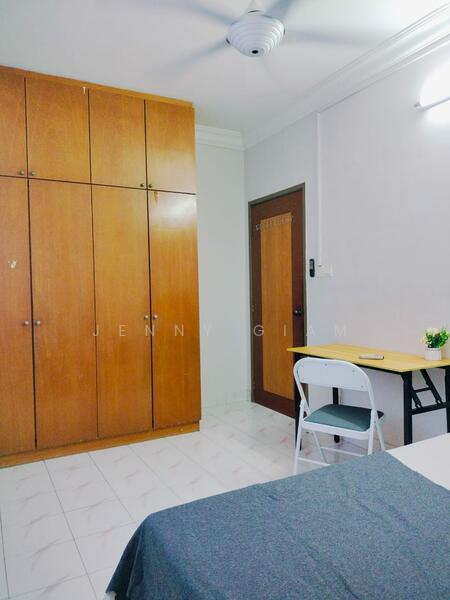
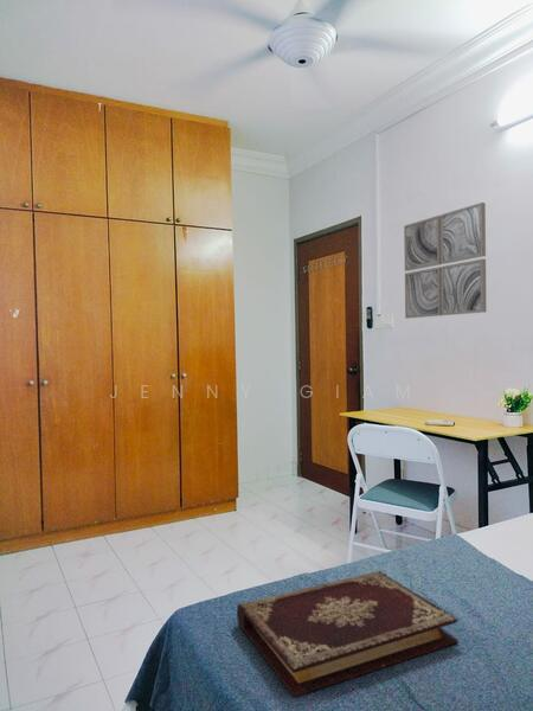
+ wall art [403,201,488,320]
+ book [236,570,460,698]
